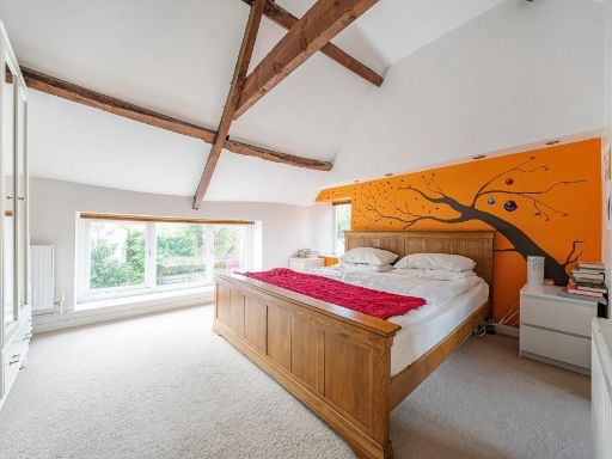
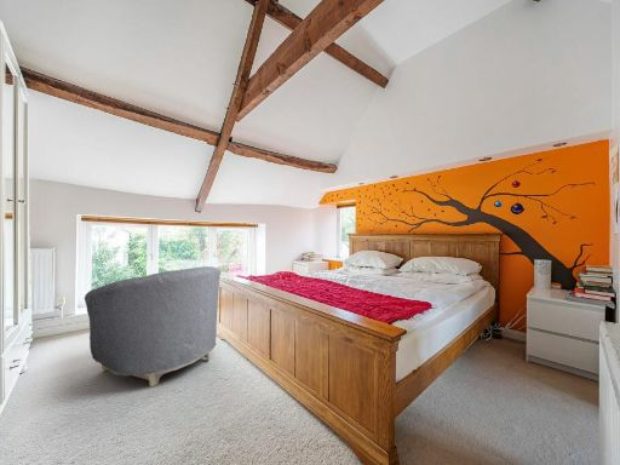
+ armchair [84,265,222,388]
